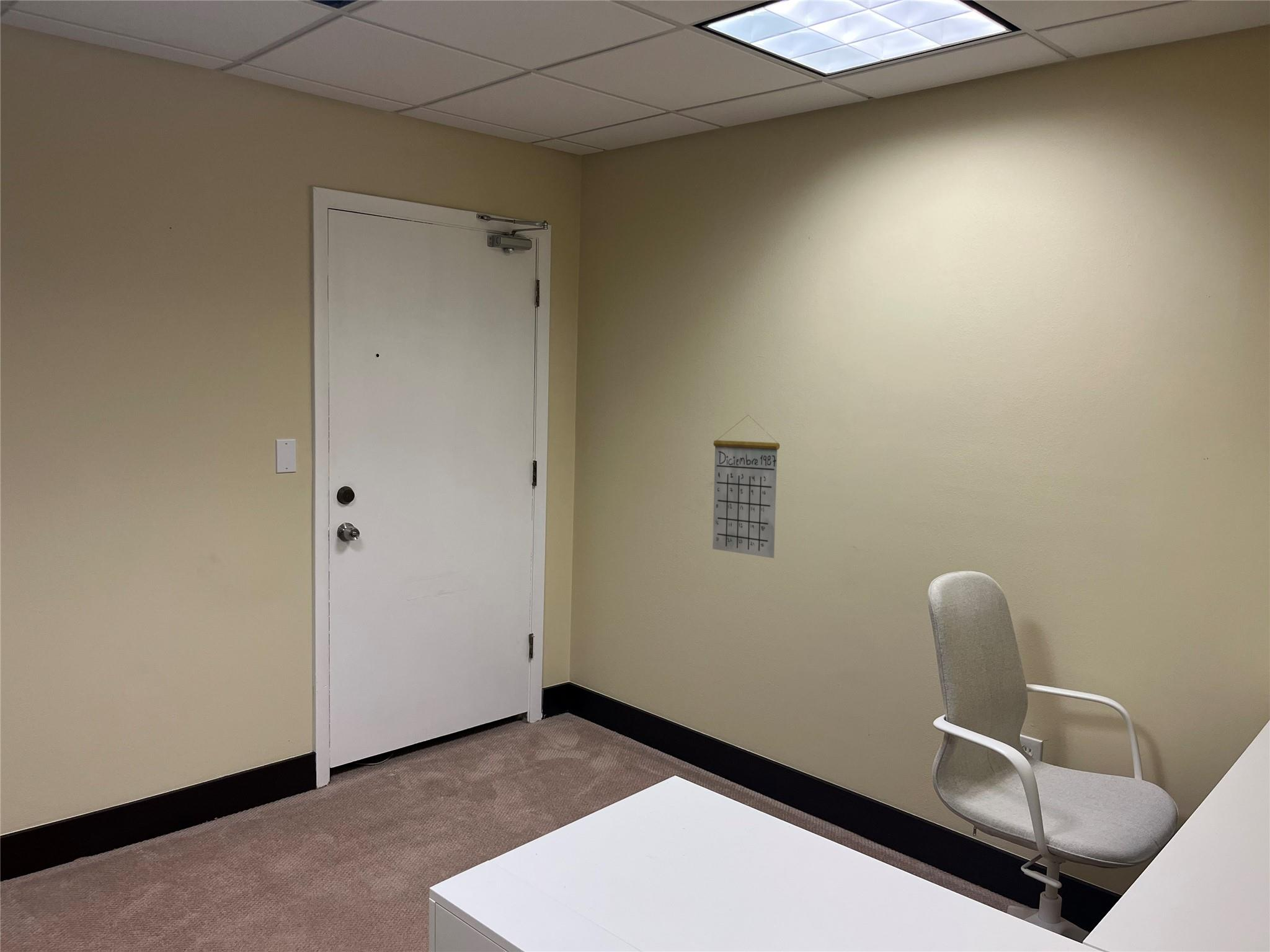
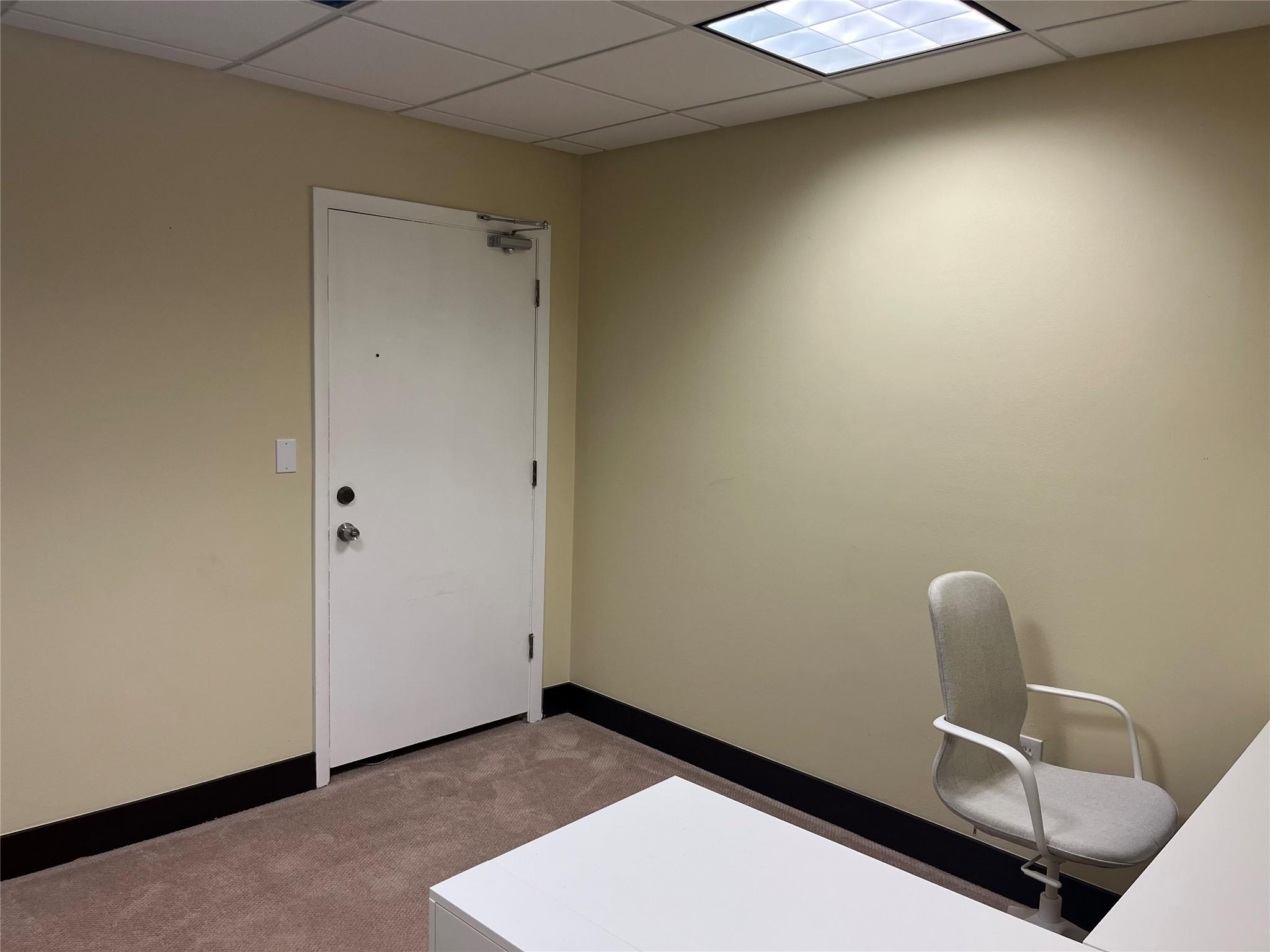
- calendar [712,415,780,559]
